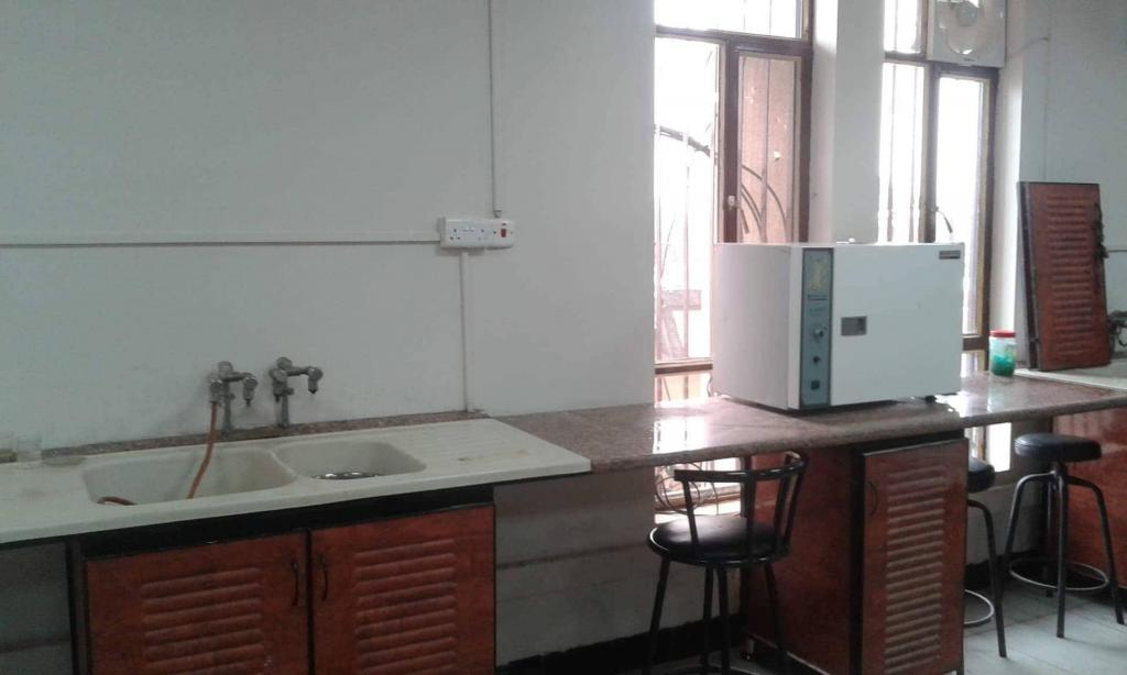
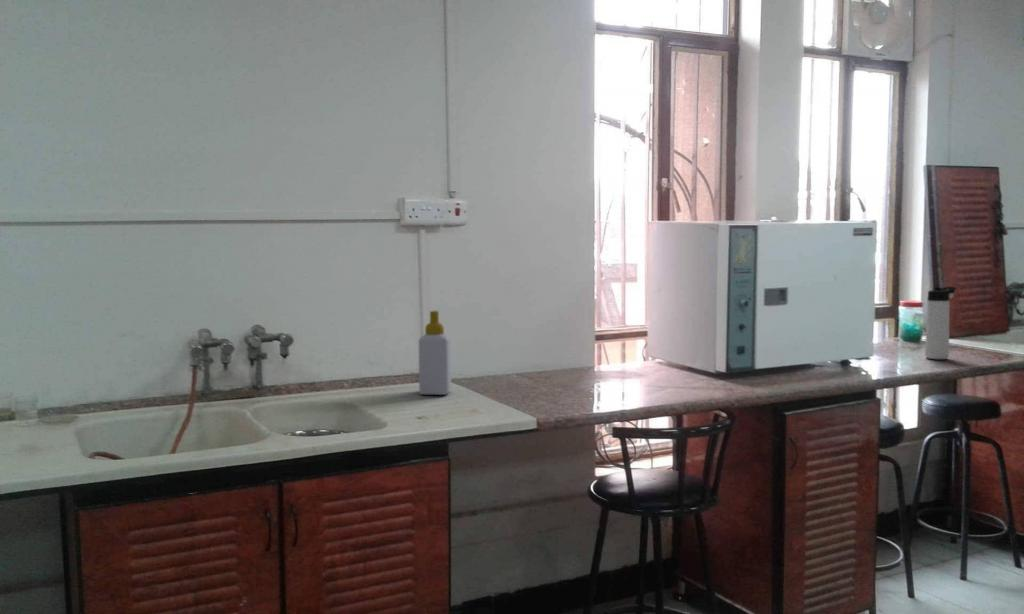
+ thermos bottle [924,286,957,360]
+ soap bottle [418,310,452,396]
